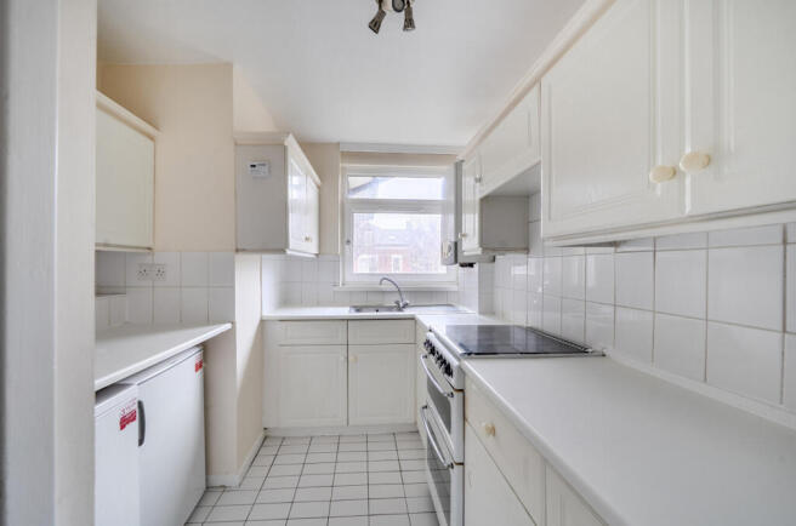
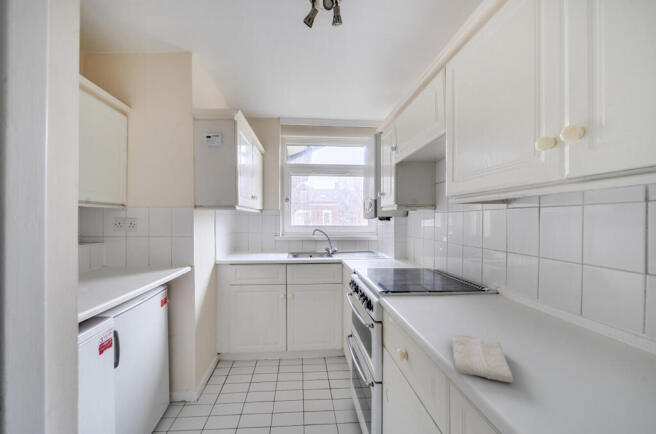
+ washcloth [451,334,515,383]
